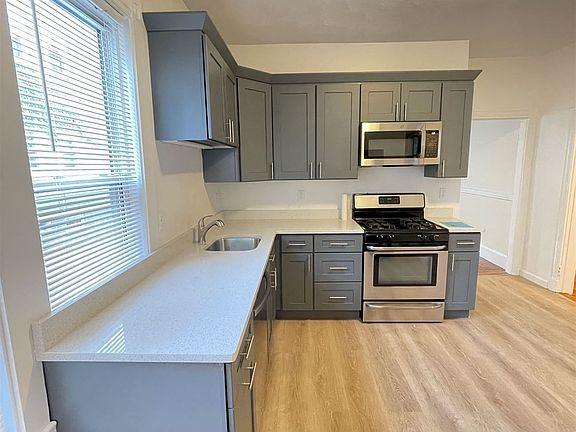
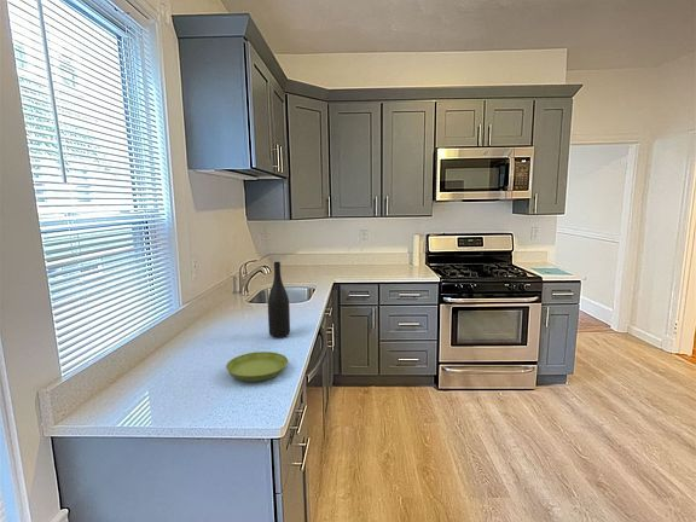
+ saucer [225,350,289,383]
+ wine bottle [267,261,291,338]
